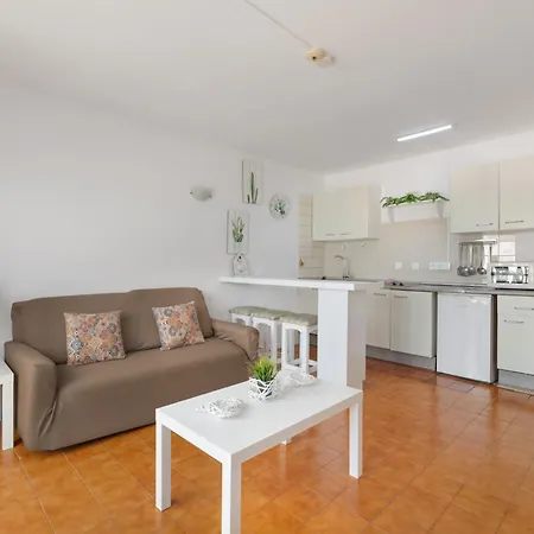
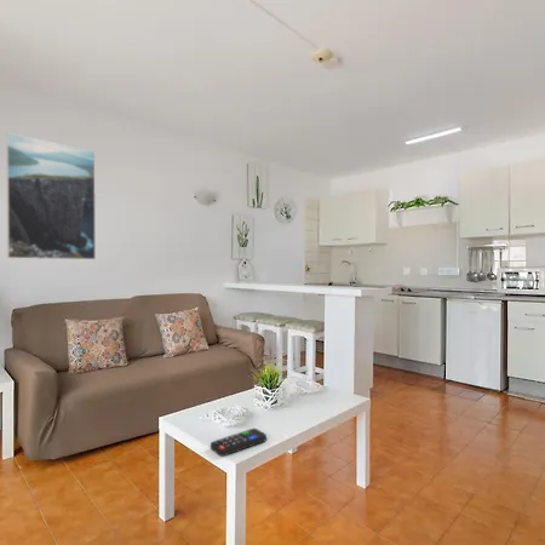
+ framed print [5,132,97,260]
+ remote control [210,428,268,458]
